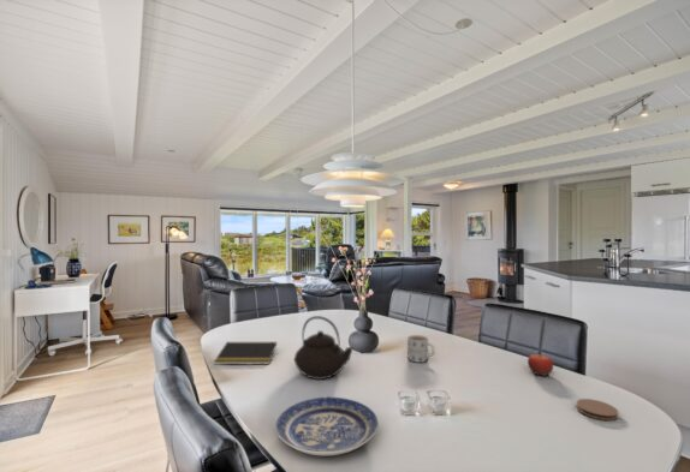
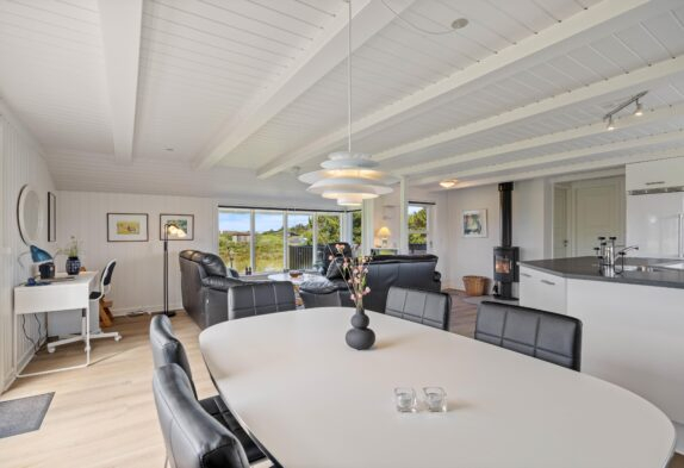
- coaster [576,398,619,422]
- mug [406,334,436,364]
- plate [275,396,380,456]
- teapot [293,315,355,381]
- notepad [213,341,278,365]
- fruit [527,352,554,377]
